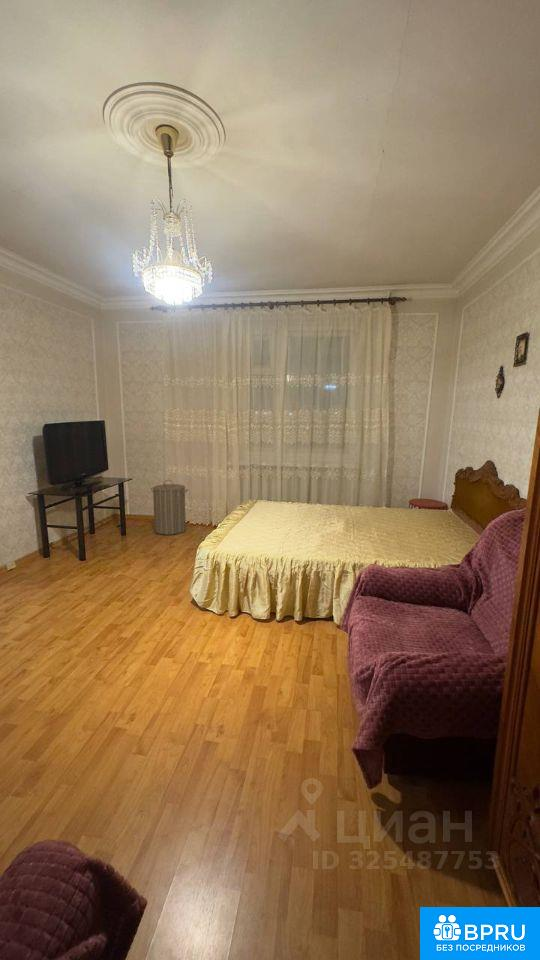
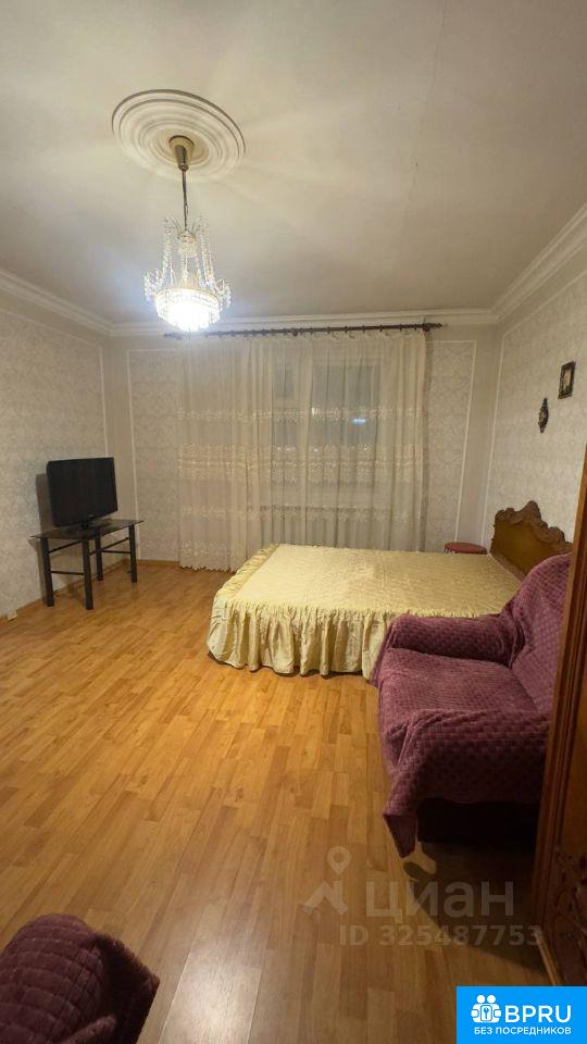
- laundry hamper [150,479,189,536]
